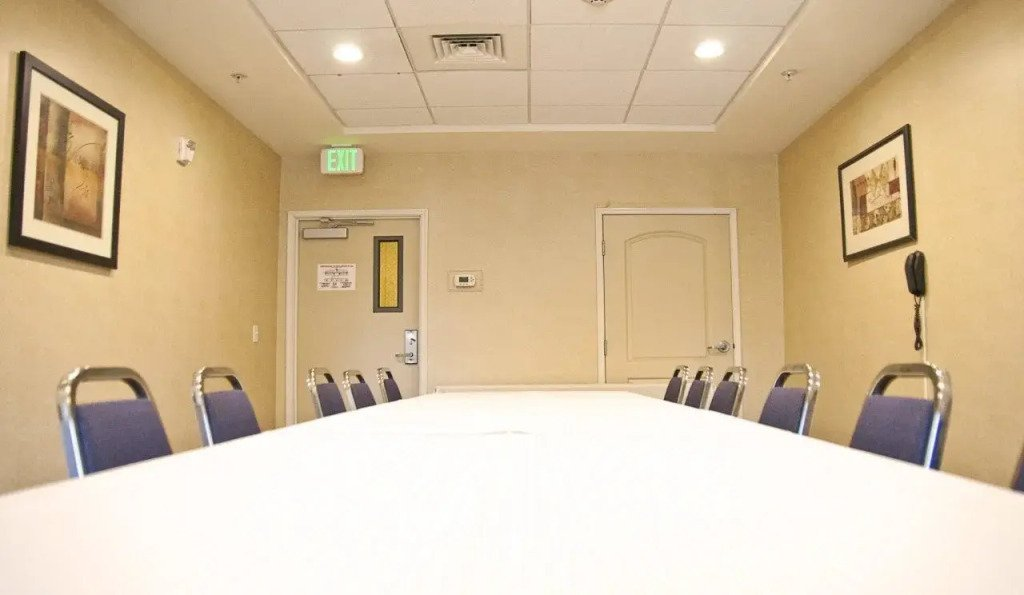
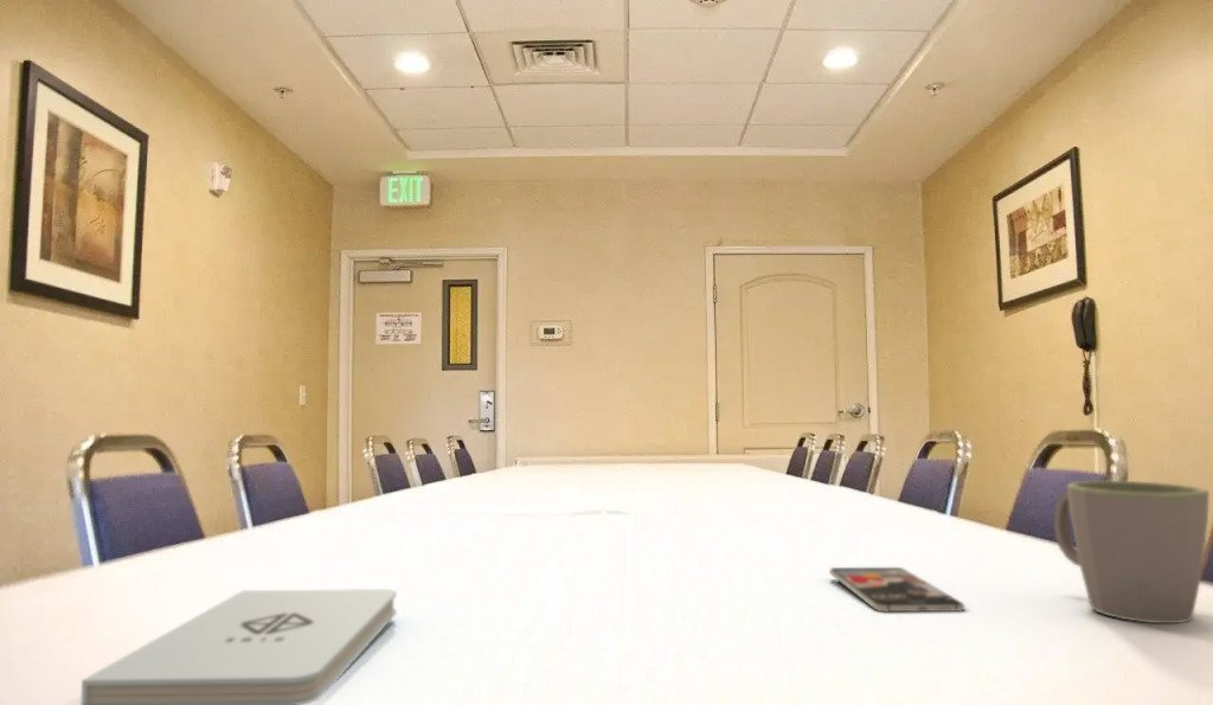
+ notepad [79,588,398,705]
+ mug [1053,480,1211,624]
+ smartphone [828,566,967,613]
